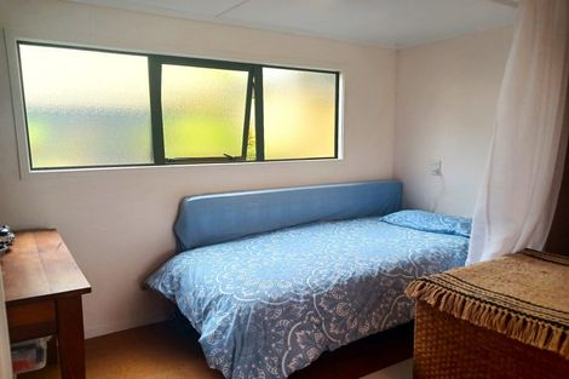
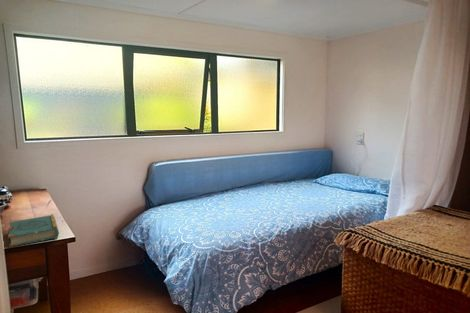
+ book [7,213,60,248]
